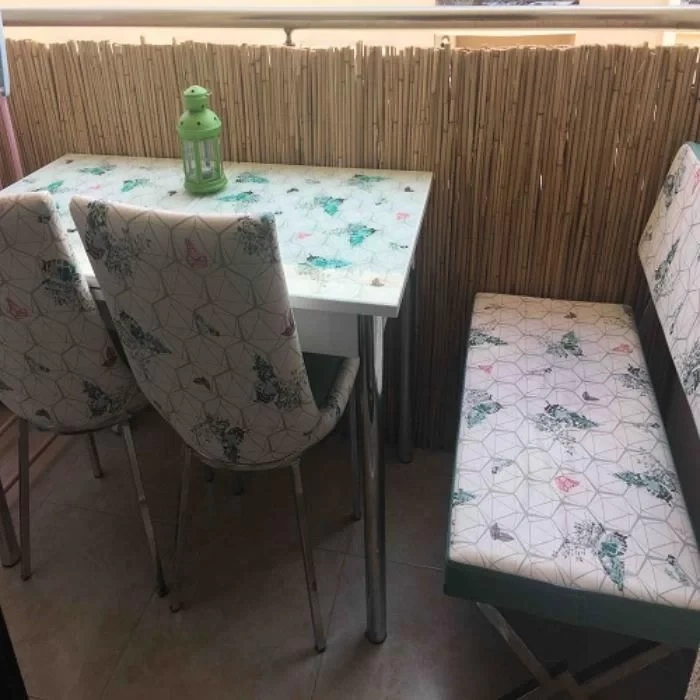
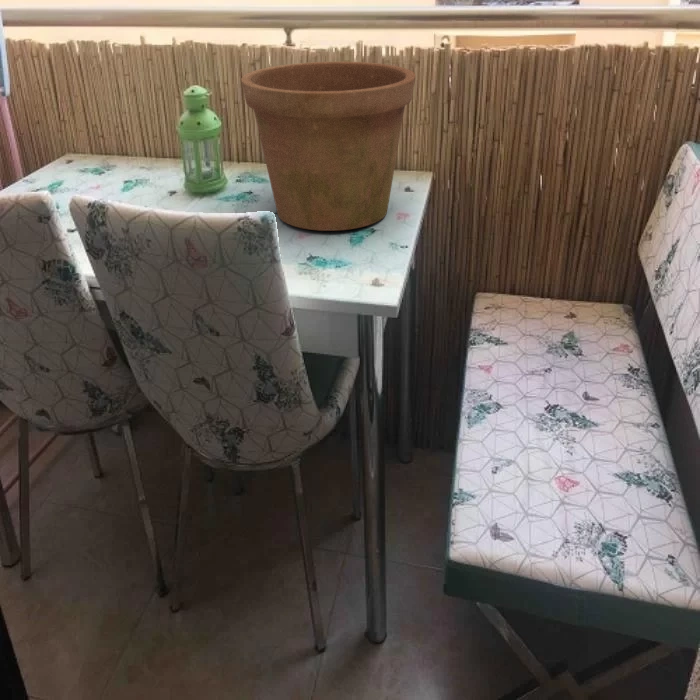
+ flower pot [240,61,417,232]
